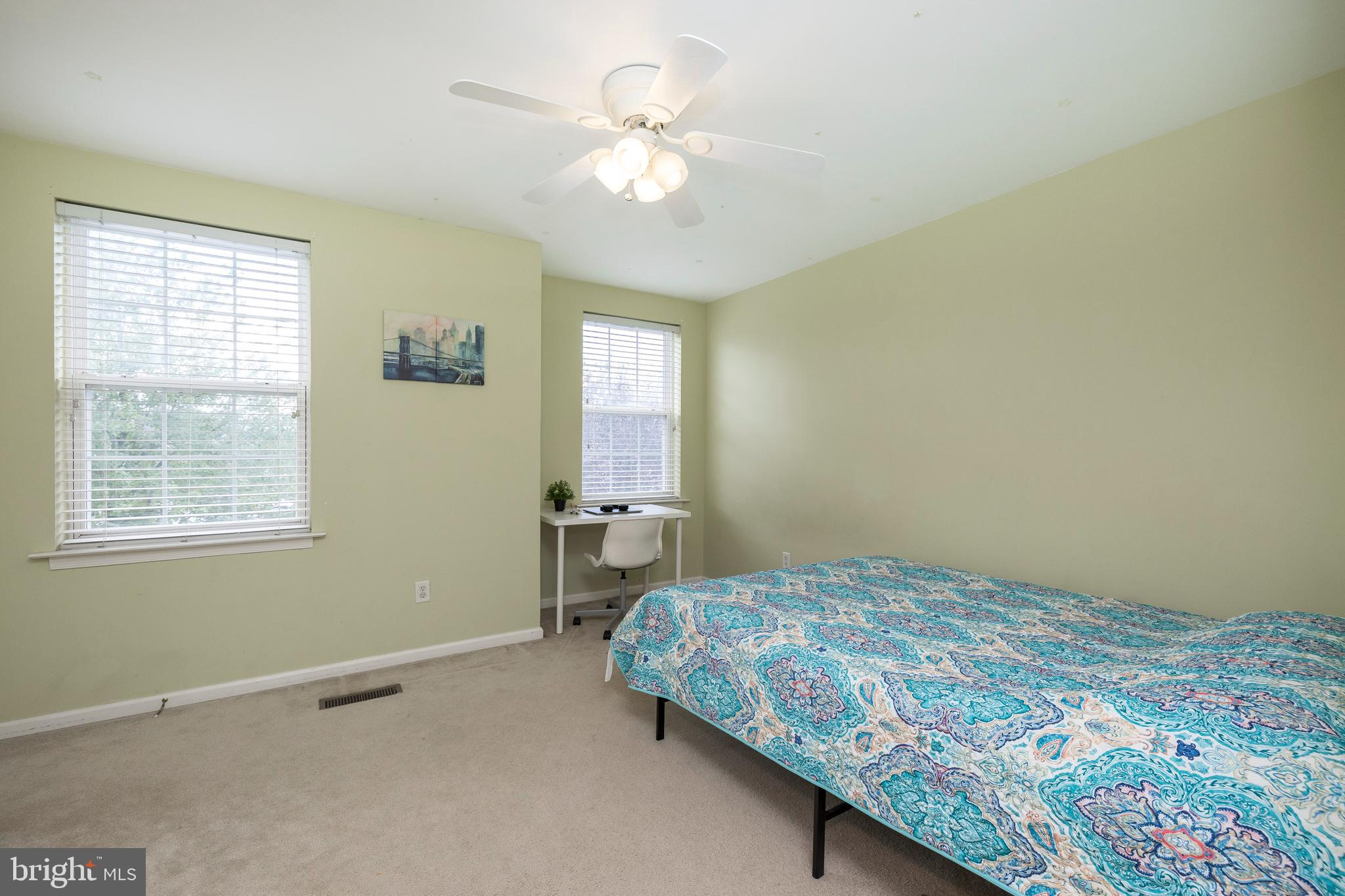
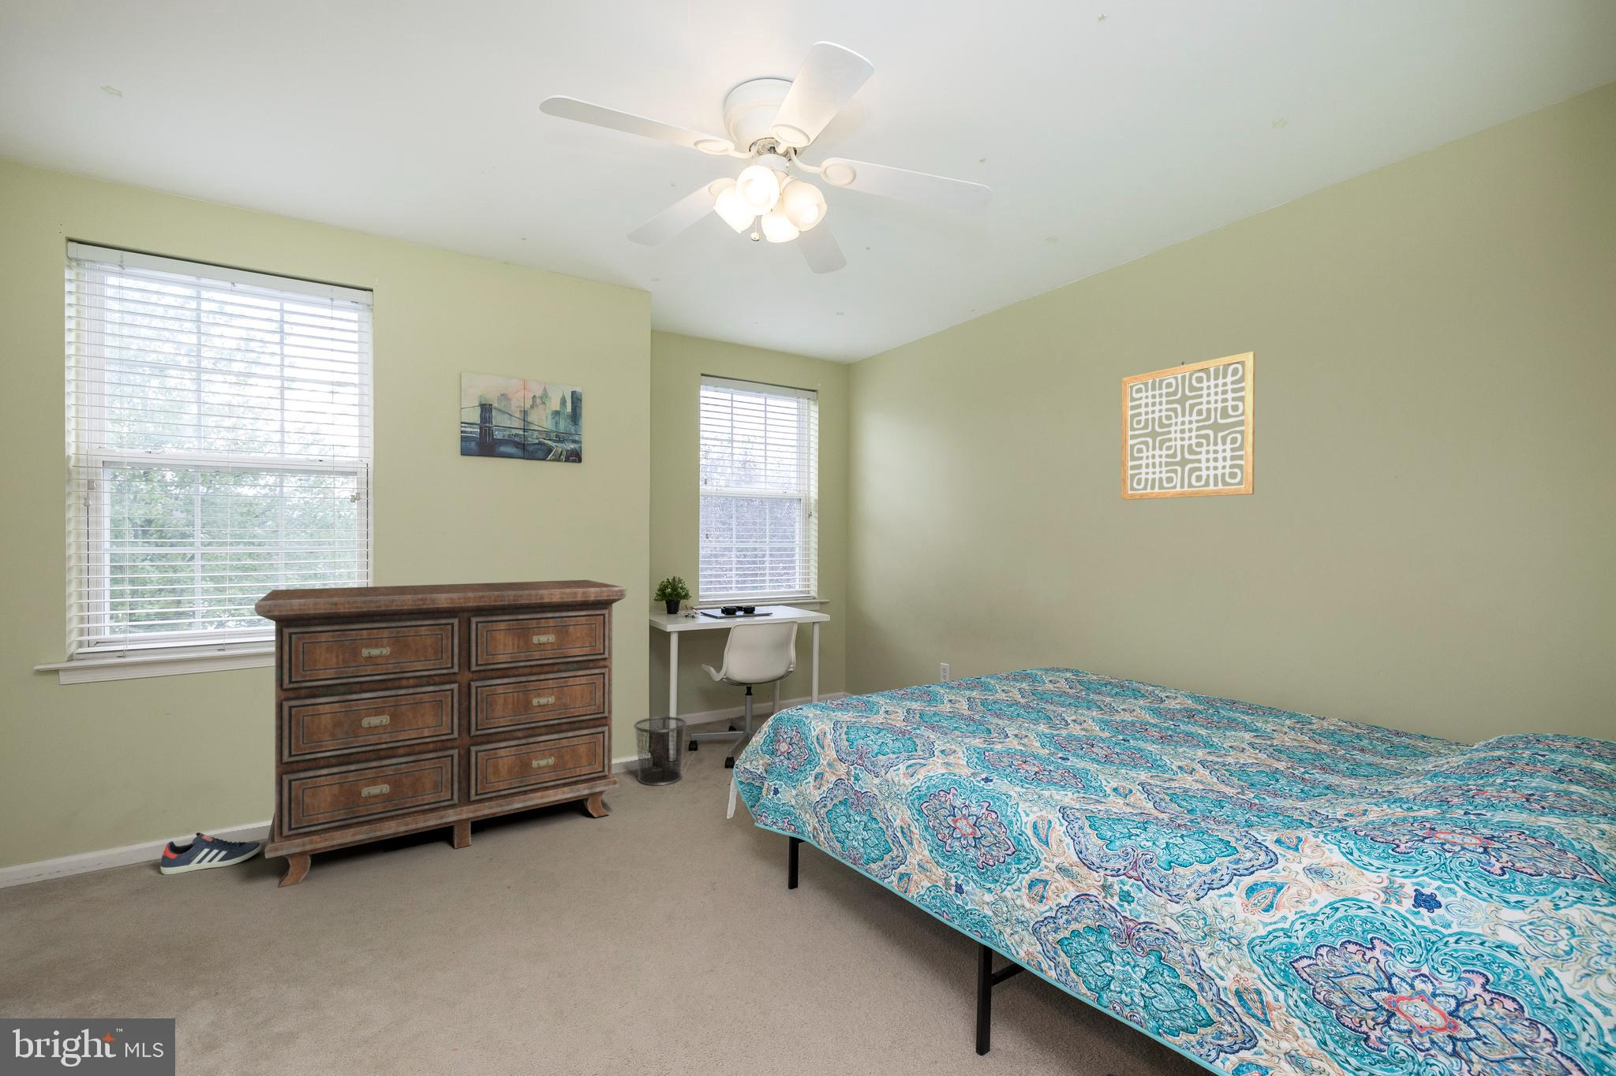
+ wall art [1121,351,1257,501]
+ dresser [254,579,628,889]
+ waste bin [633,716,687,787]
+ sneaker [160,832,262,875]
